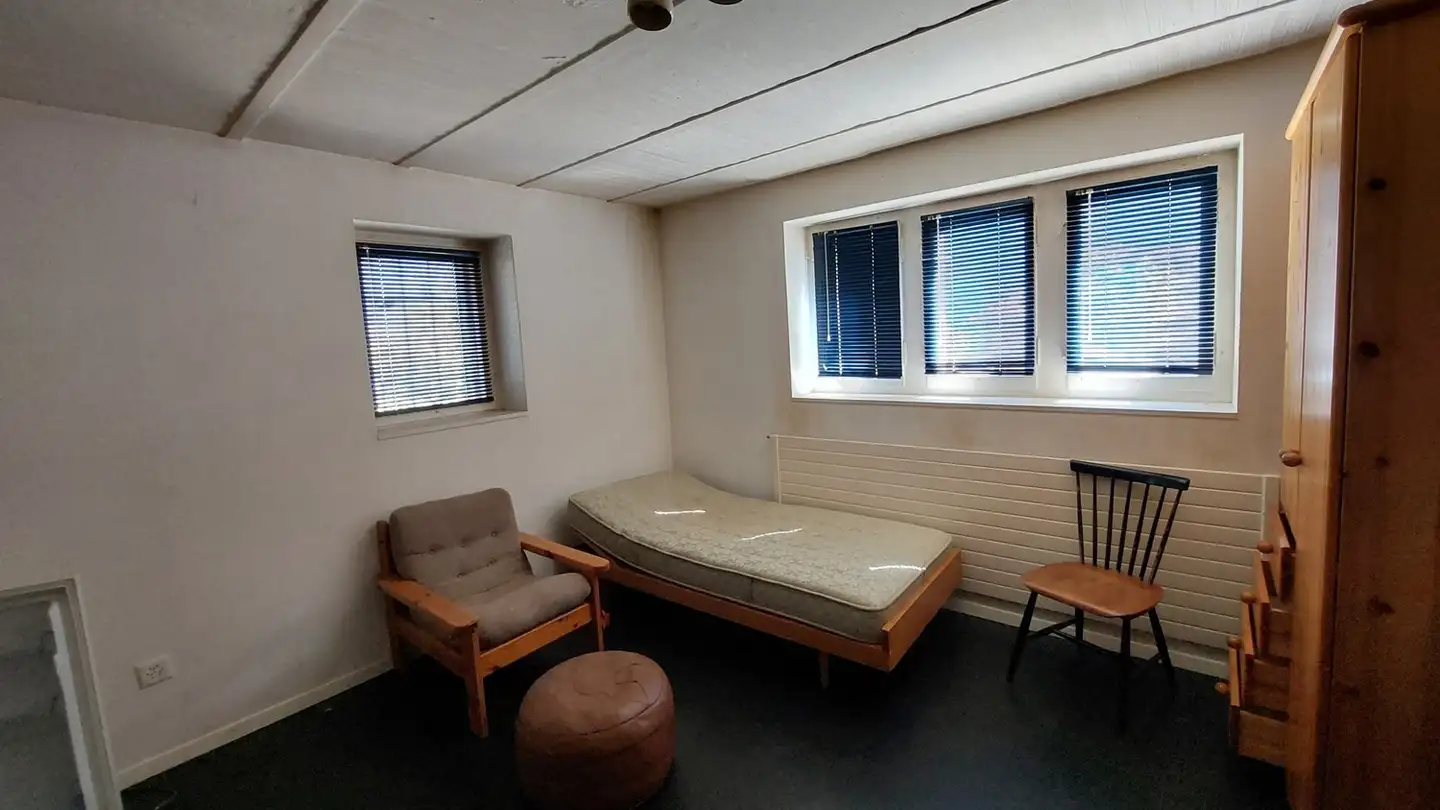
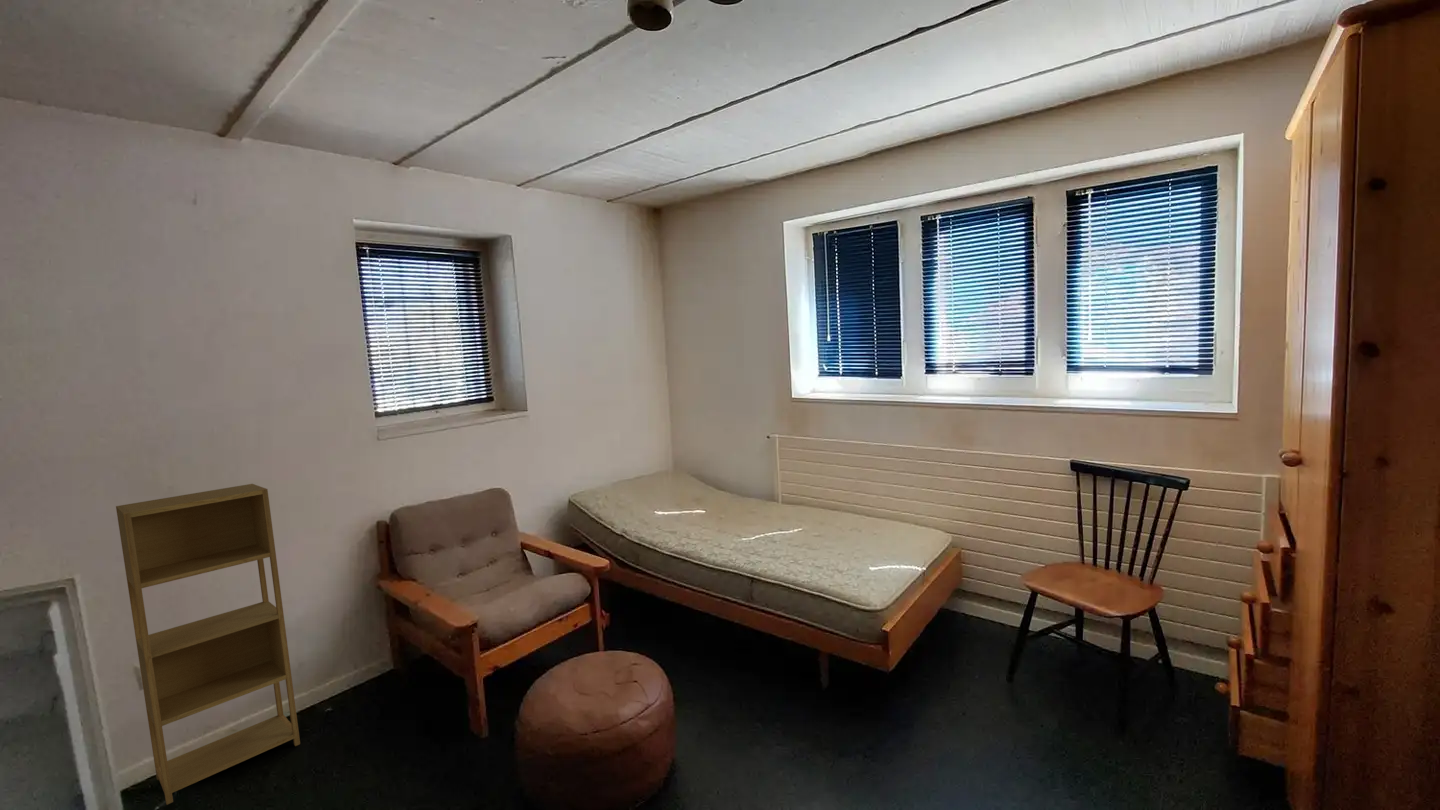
+ shelving unit [115,483,301,805]
